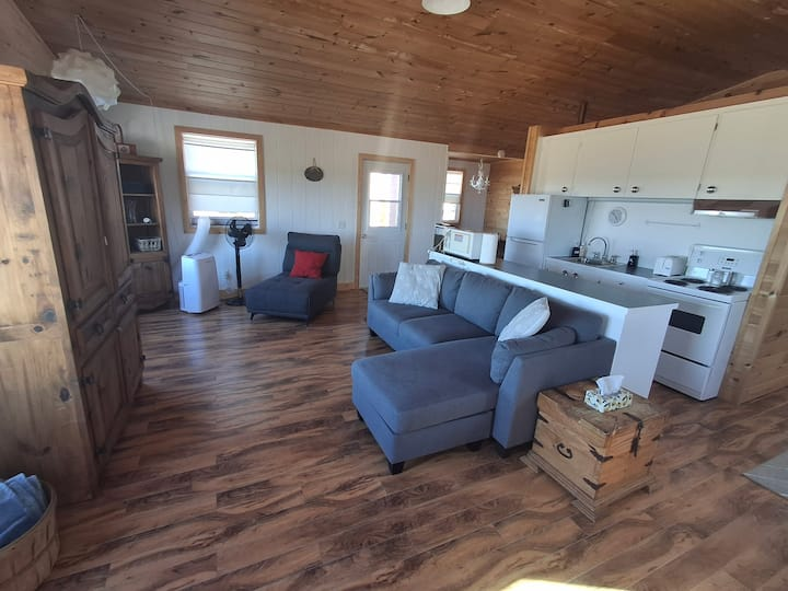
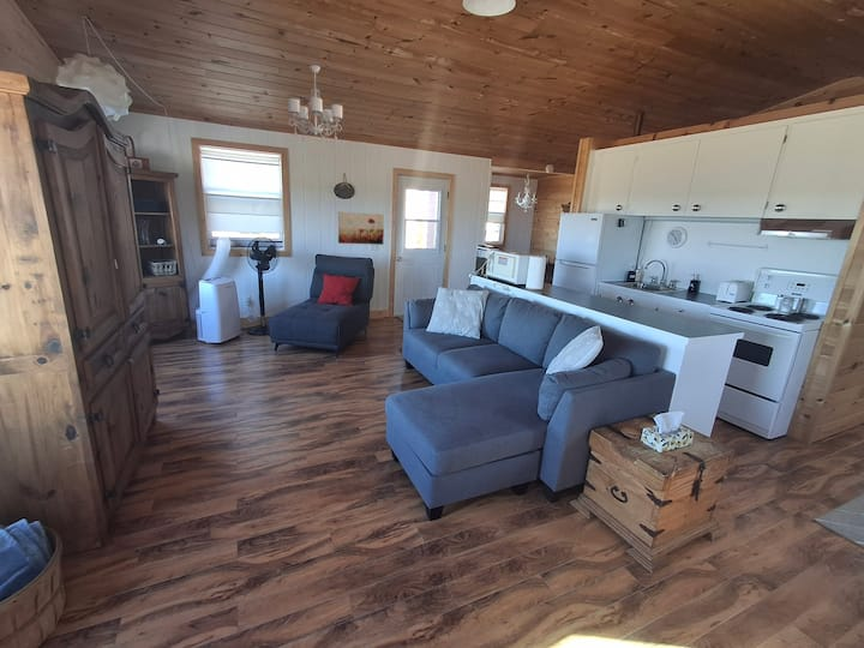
+ chandelier [287,64,343,144]
+ wall art [337,210,385,246]
